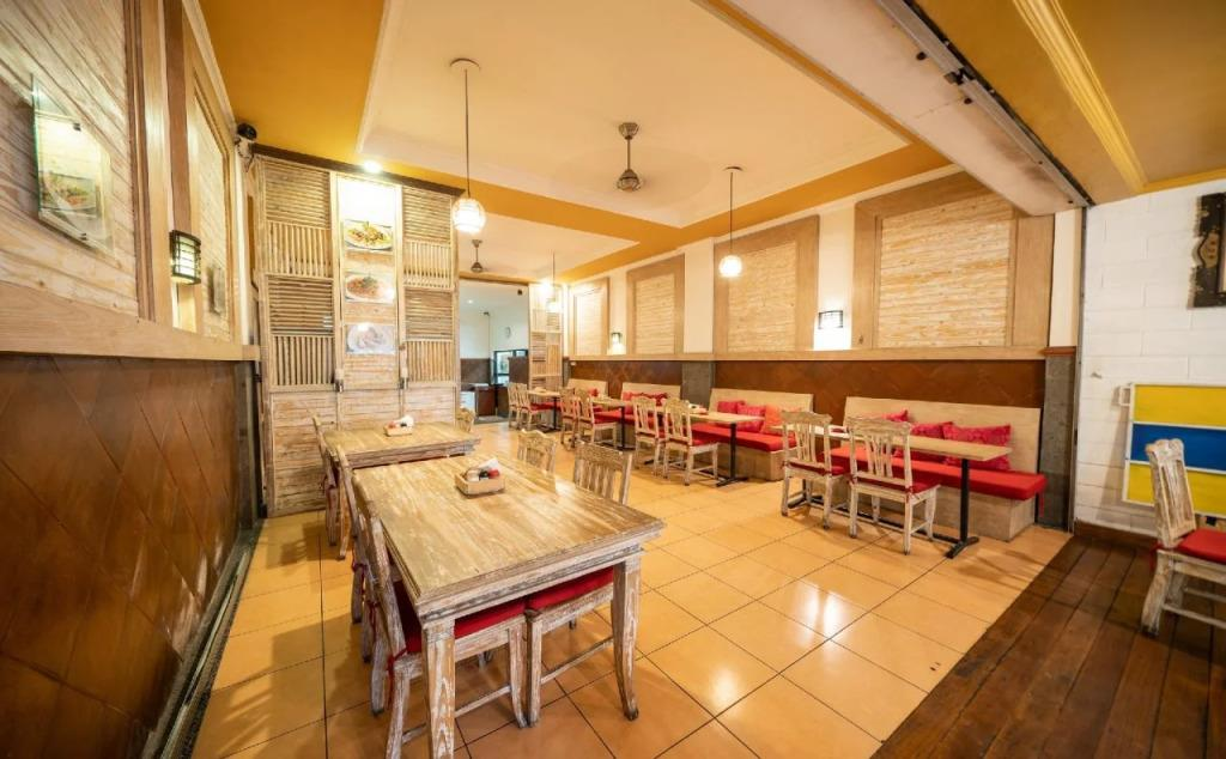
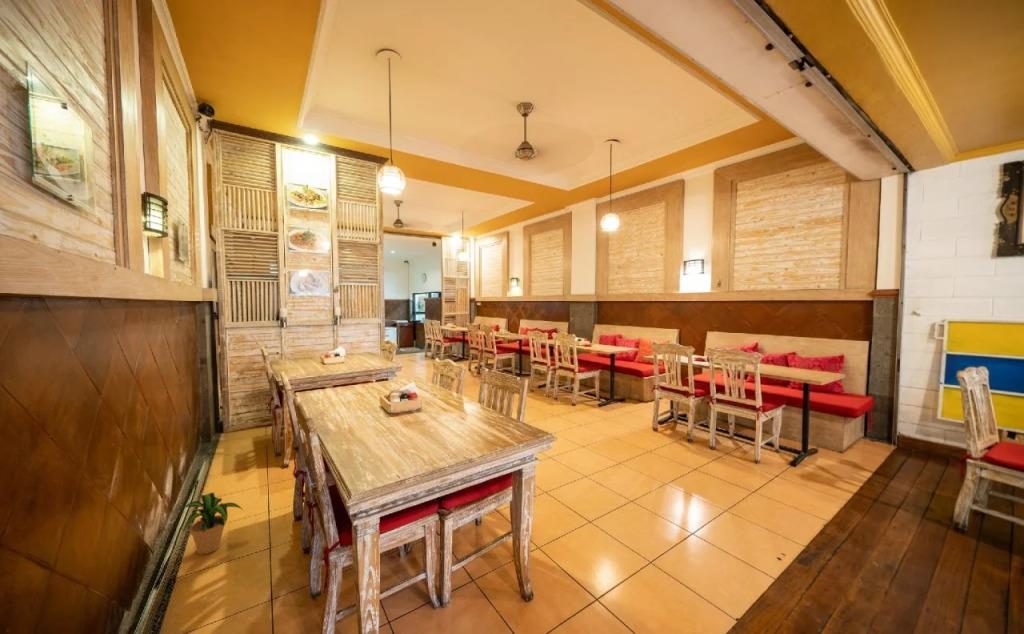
+ potted plant [169,491,244,556]
